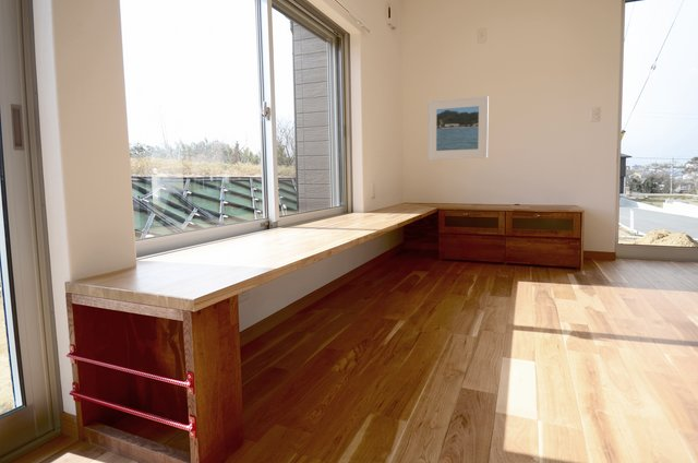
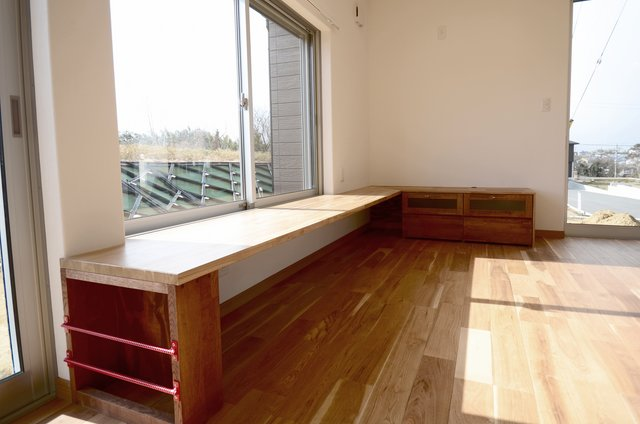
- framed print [426,95,490,161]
